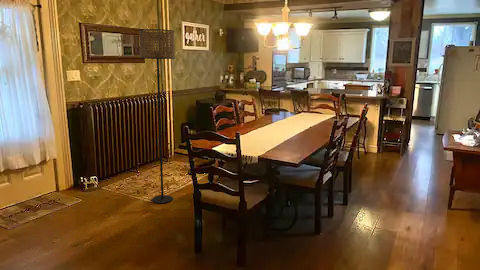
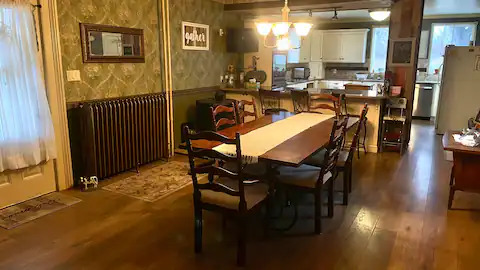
- floor lamp [138,28,176,204]
